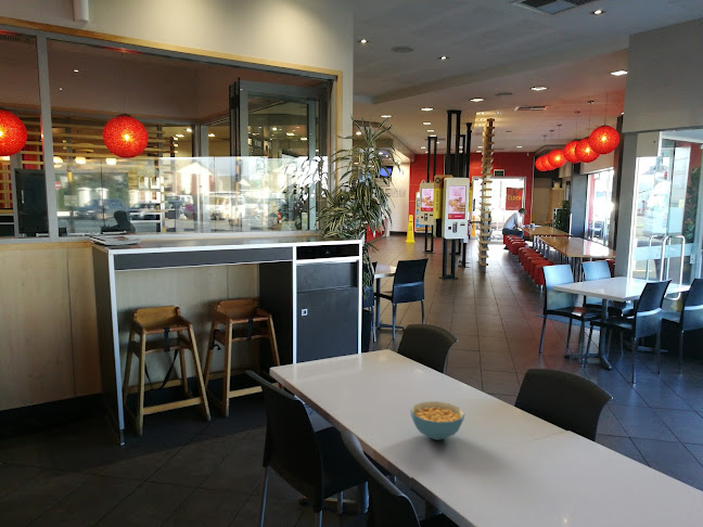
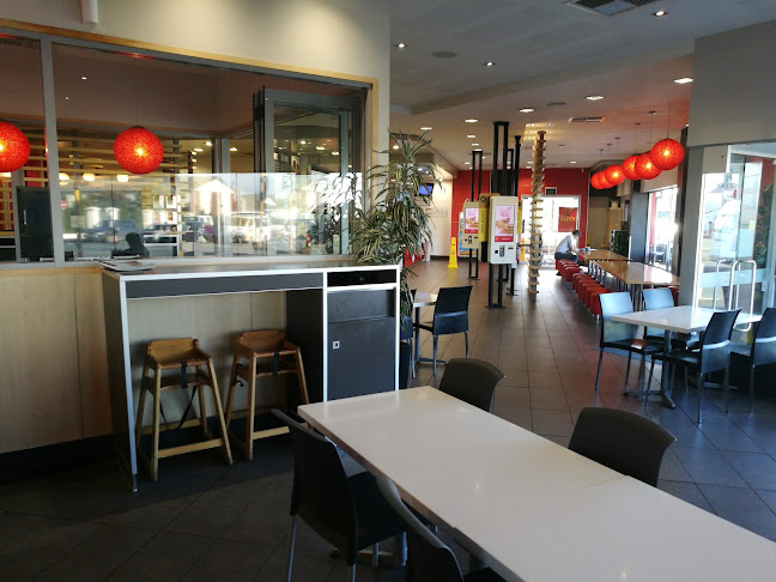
- cereal bowl [409,400,465,441]
